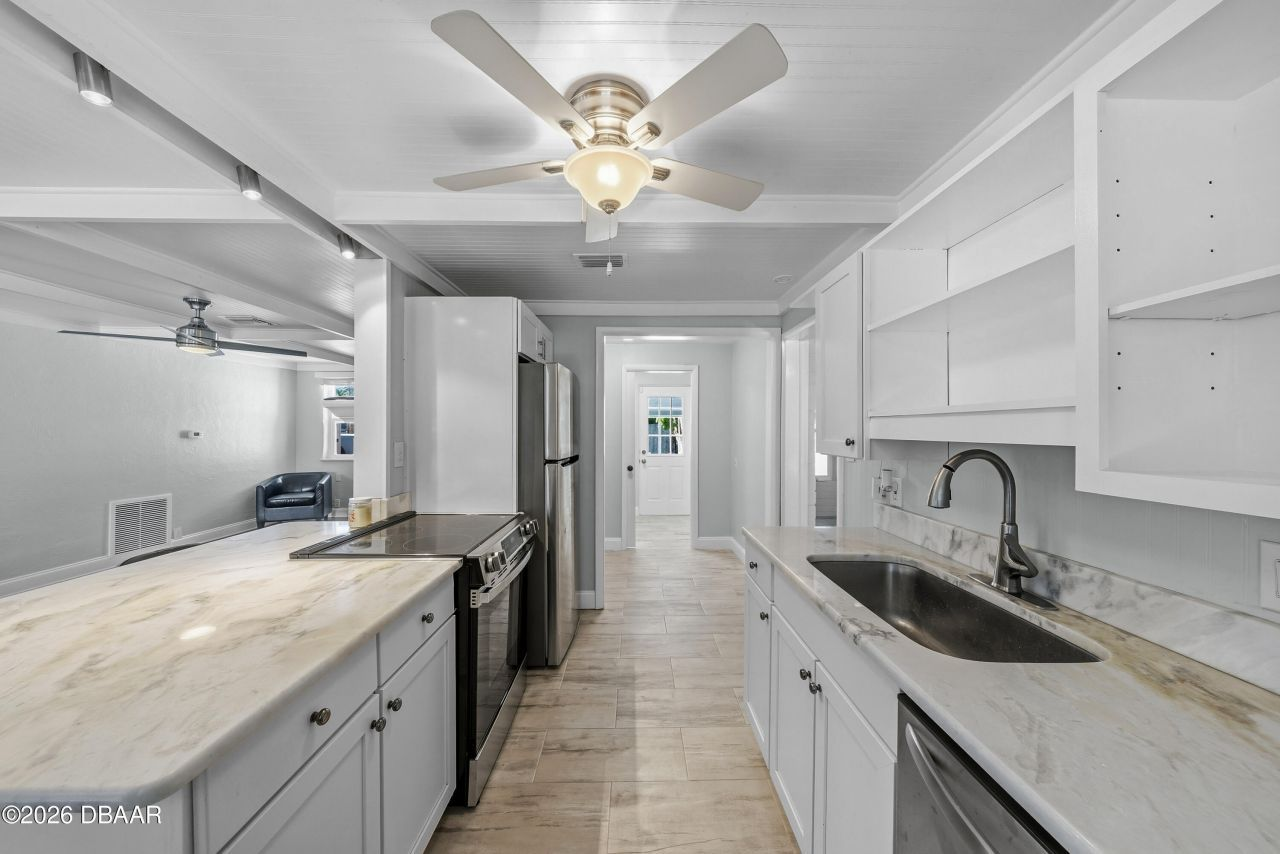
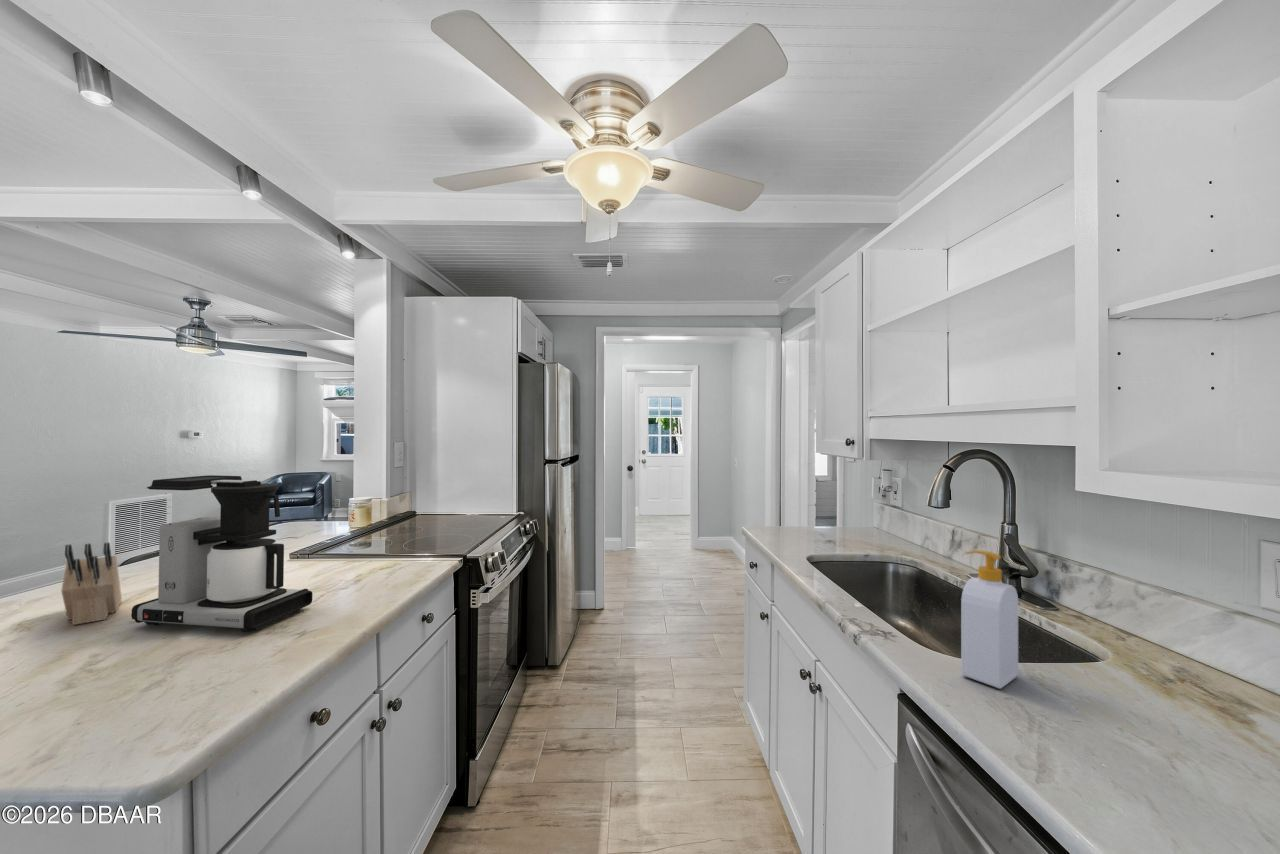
+ soap bottle [960,549,1019,690]
+ knife block [60,541,123,626]
+ coffee maker [131,474,313,633]
